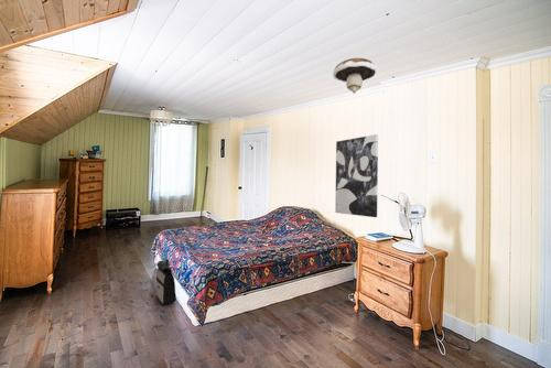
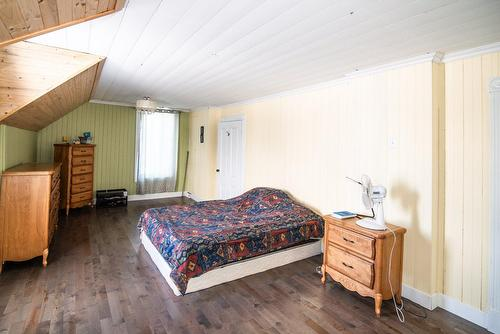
- wall art [334,133,379,218]
- backpack [155,258,177,306]
- mushroom [332,57,377,95]
